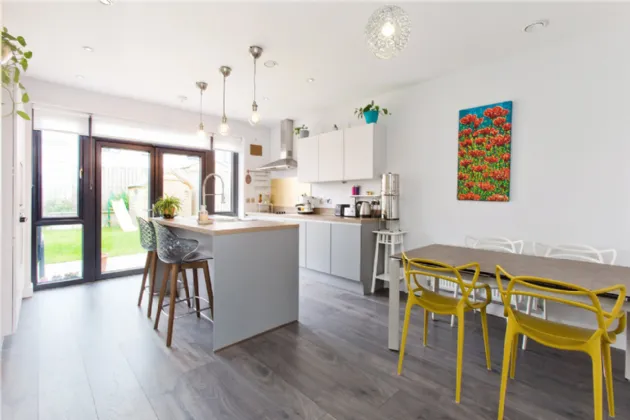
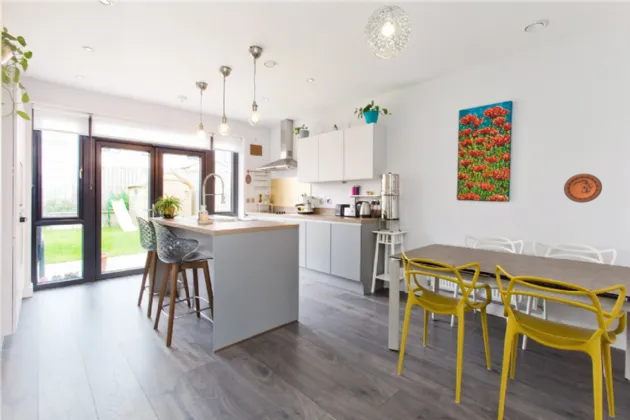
+ decorative plate [563,173,603,204]
